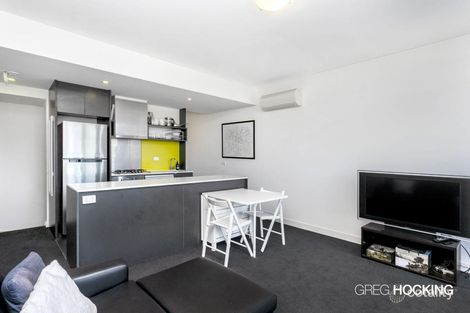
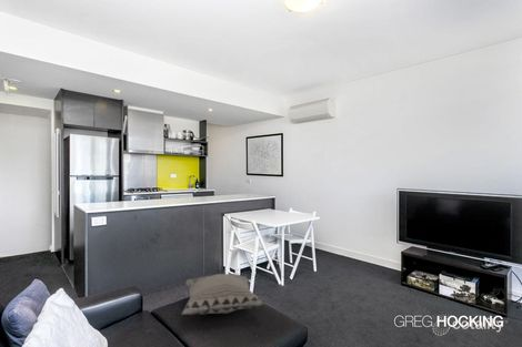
+ decorative pillow [181,273,264,316]
